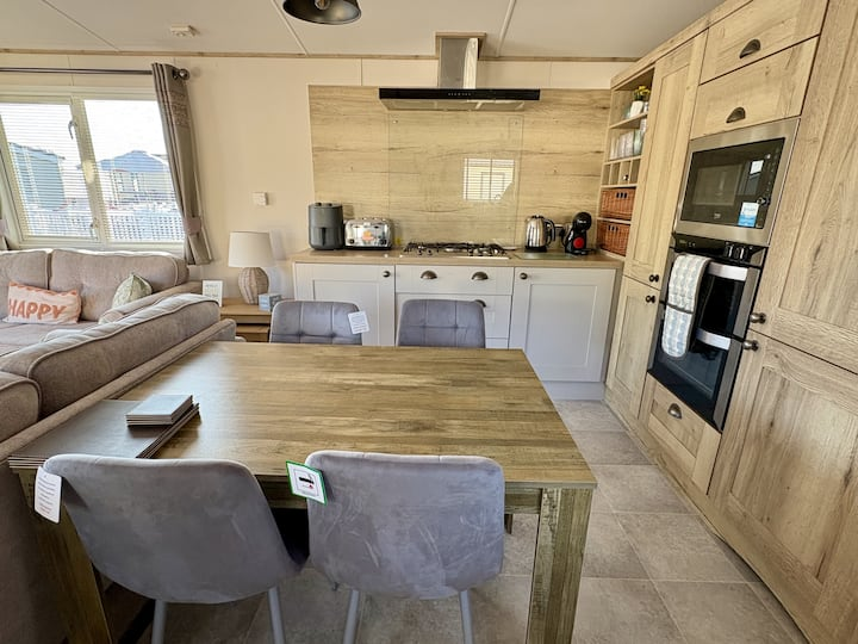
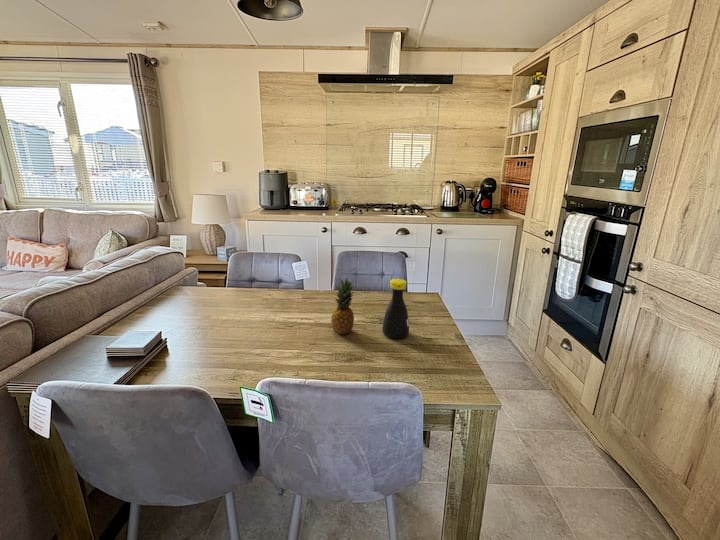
+ bottle [382,277,410,340]
+ fruit [330,277,355,335]
